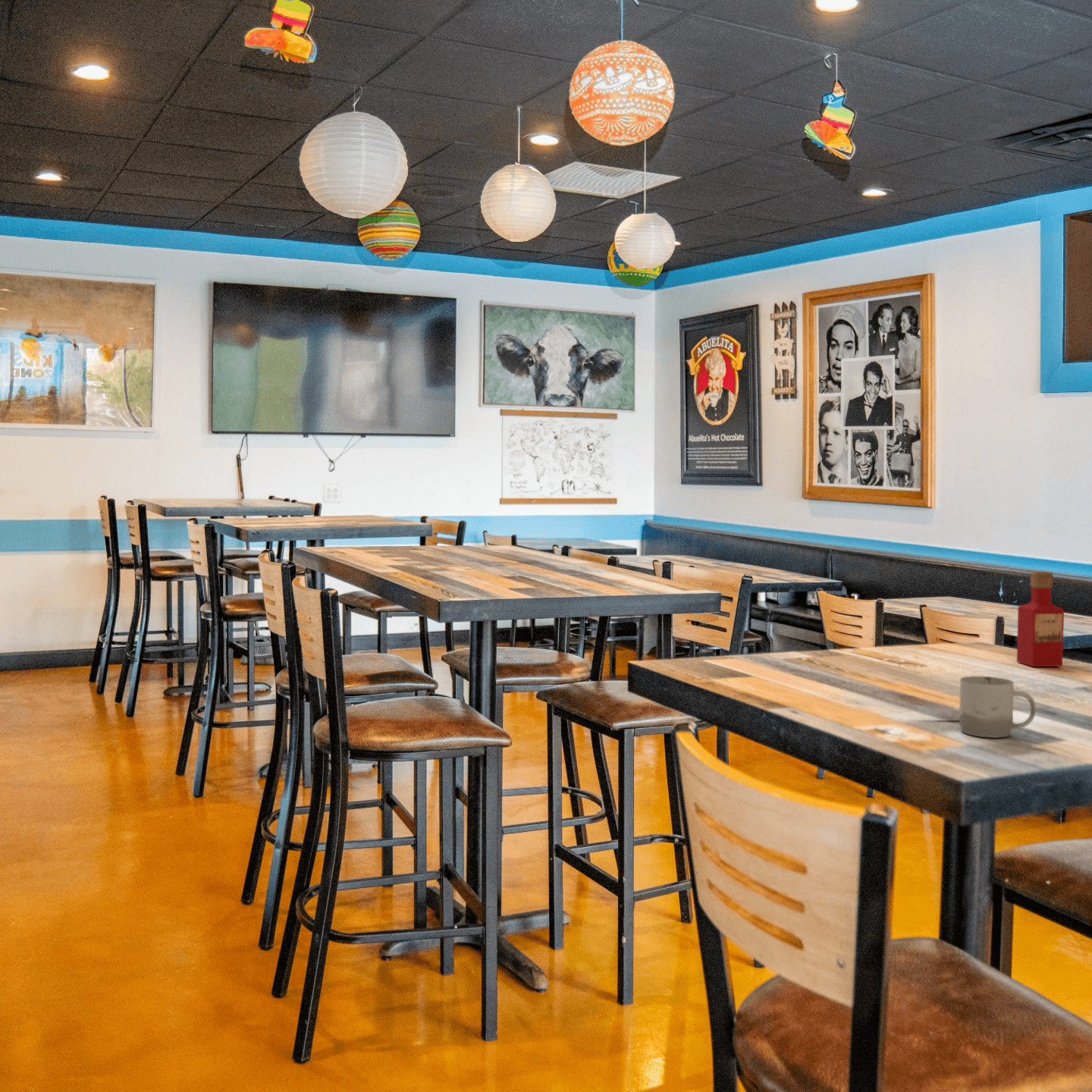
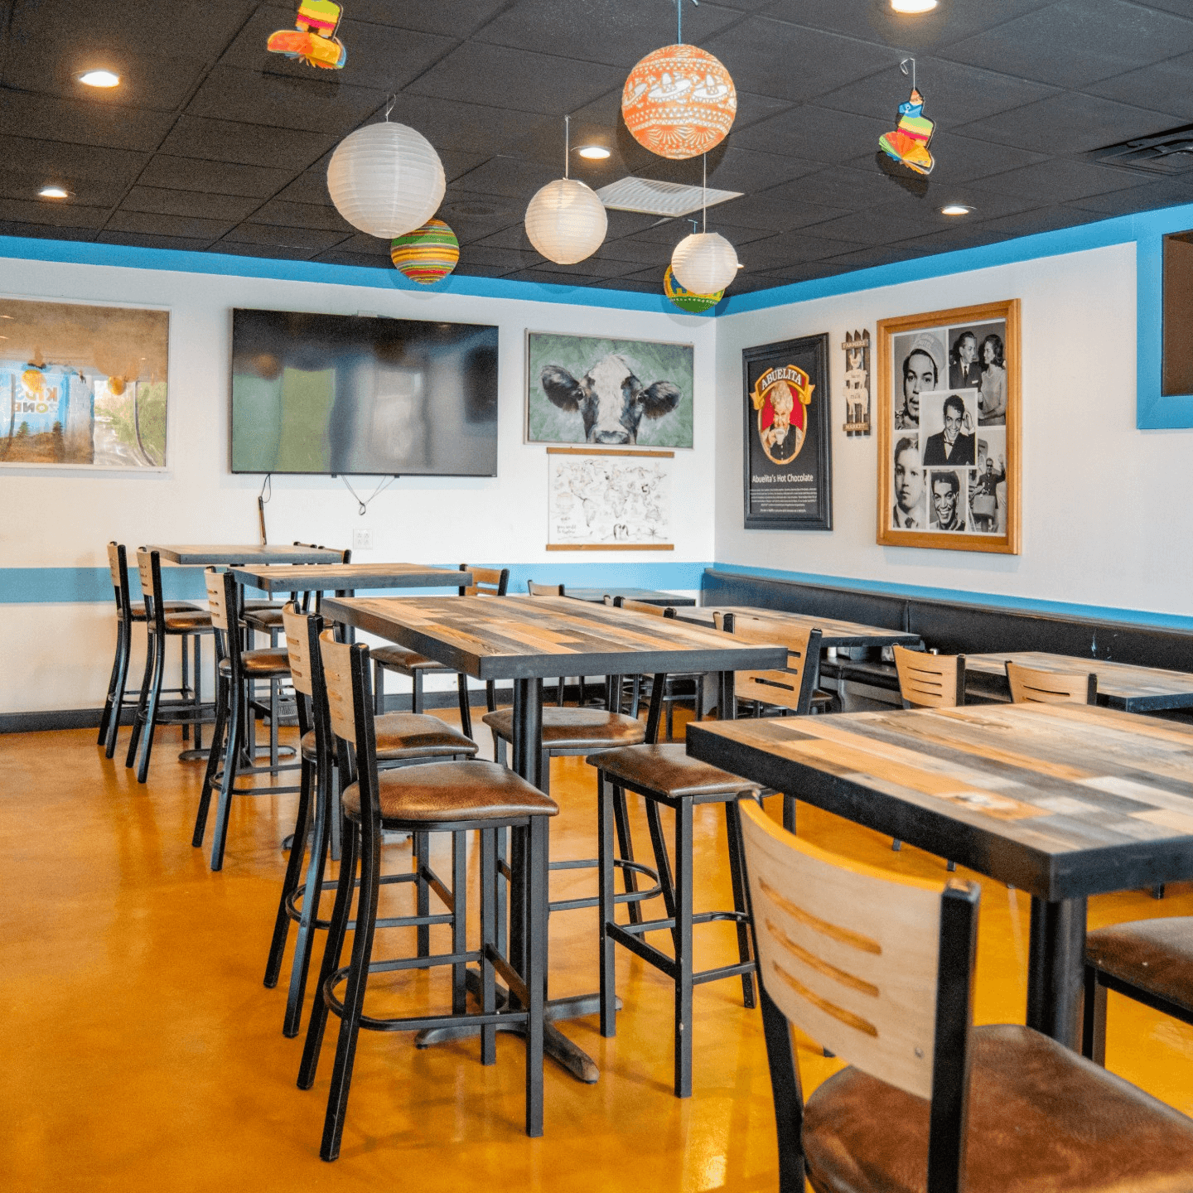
- tabasco sauce [1016,570,1065,667]
- cup [959,676,1037,739]
